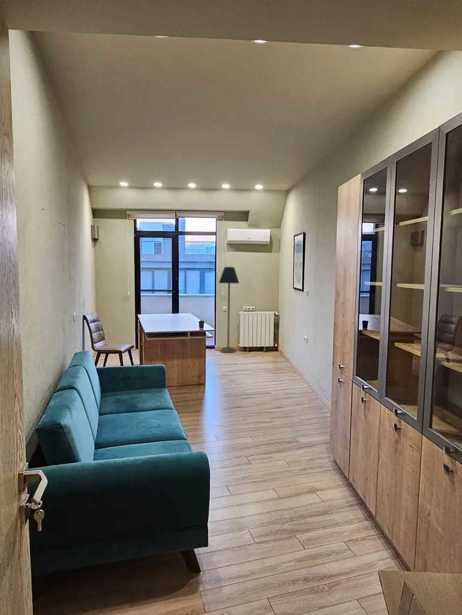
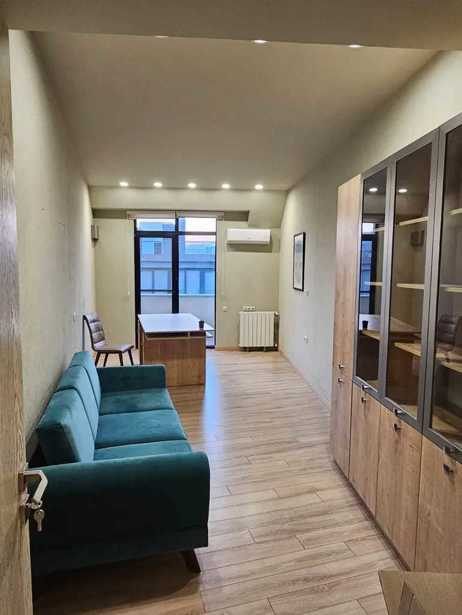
- floor lamp [218,266,240,353]
